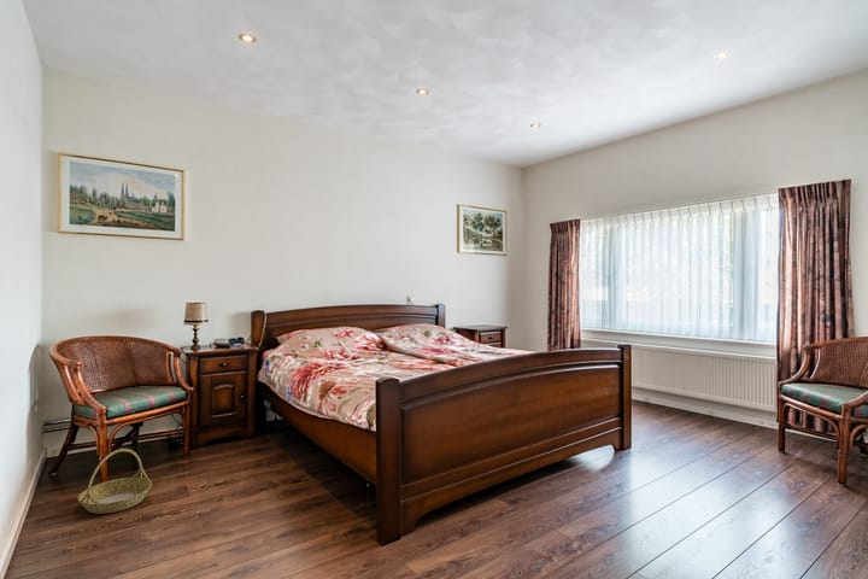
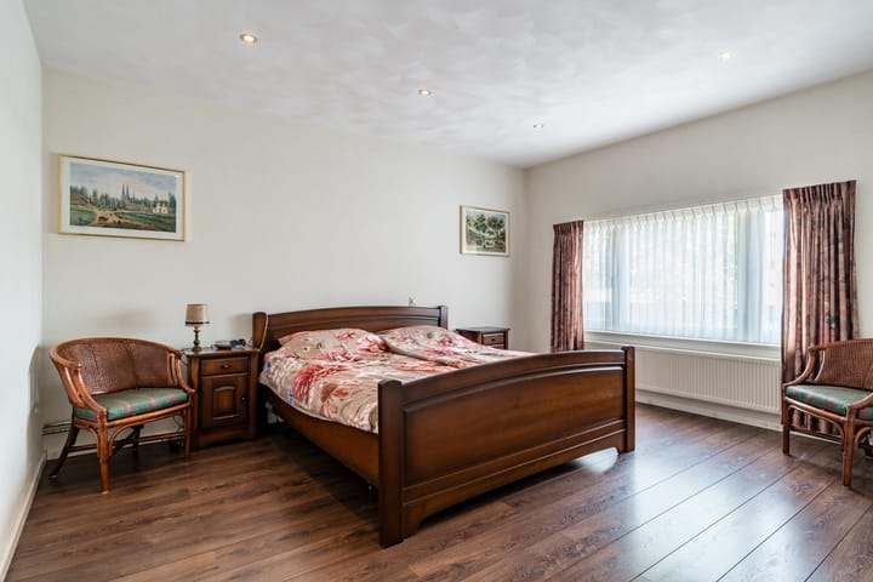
- basket [77,448,153,515]
